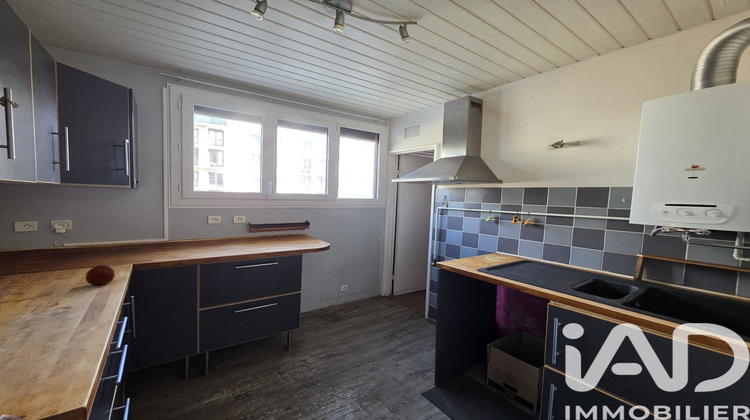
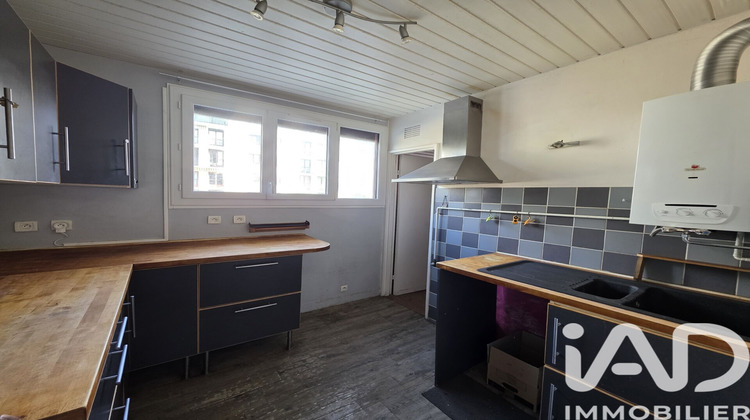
- fruit [85,264,116,286]
